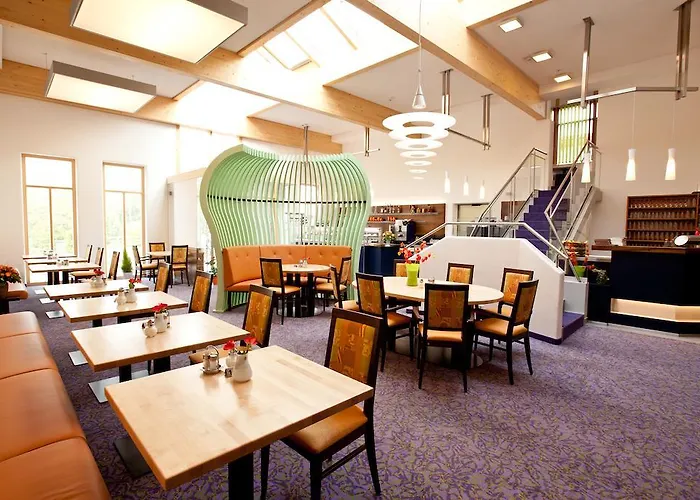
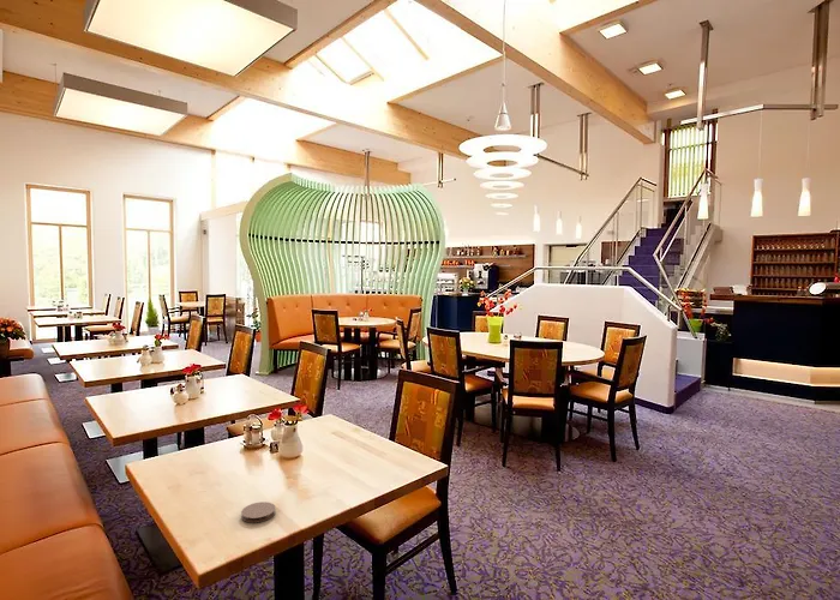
+ coaster [240,500,277,523]
